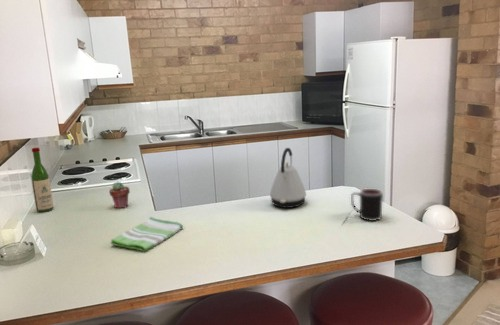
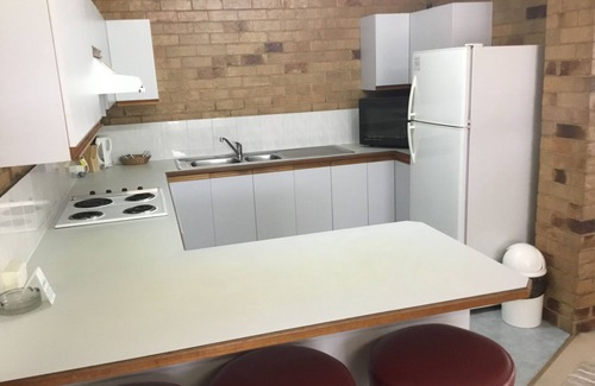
- kettle [269,147,307,209]
- mug [350,188,384,222]
- wine bottle [30,147,54,213]
- dish towel [110,216,184,252]
- potted succulent [108,181,131,209]
